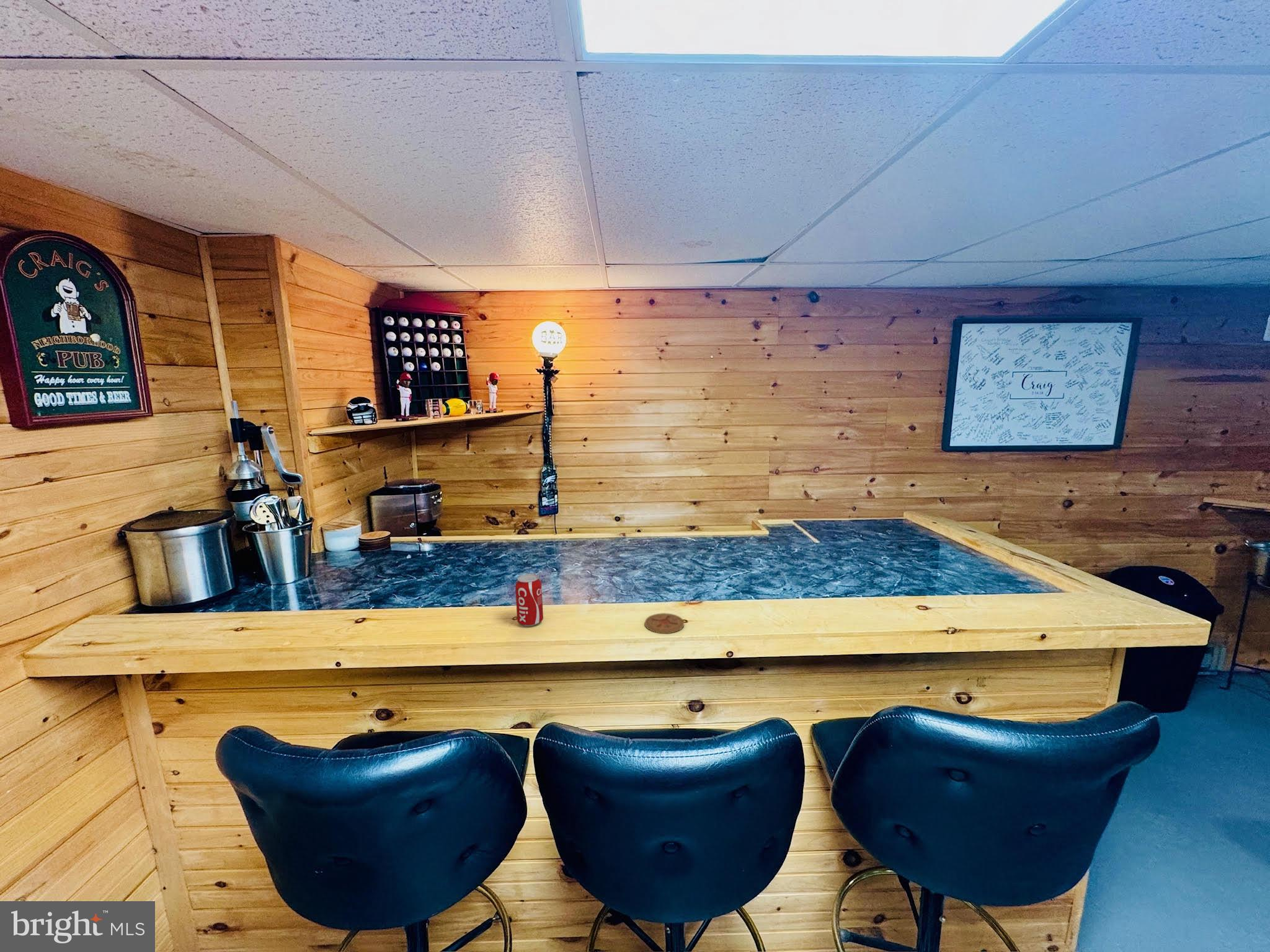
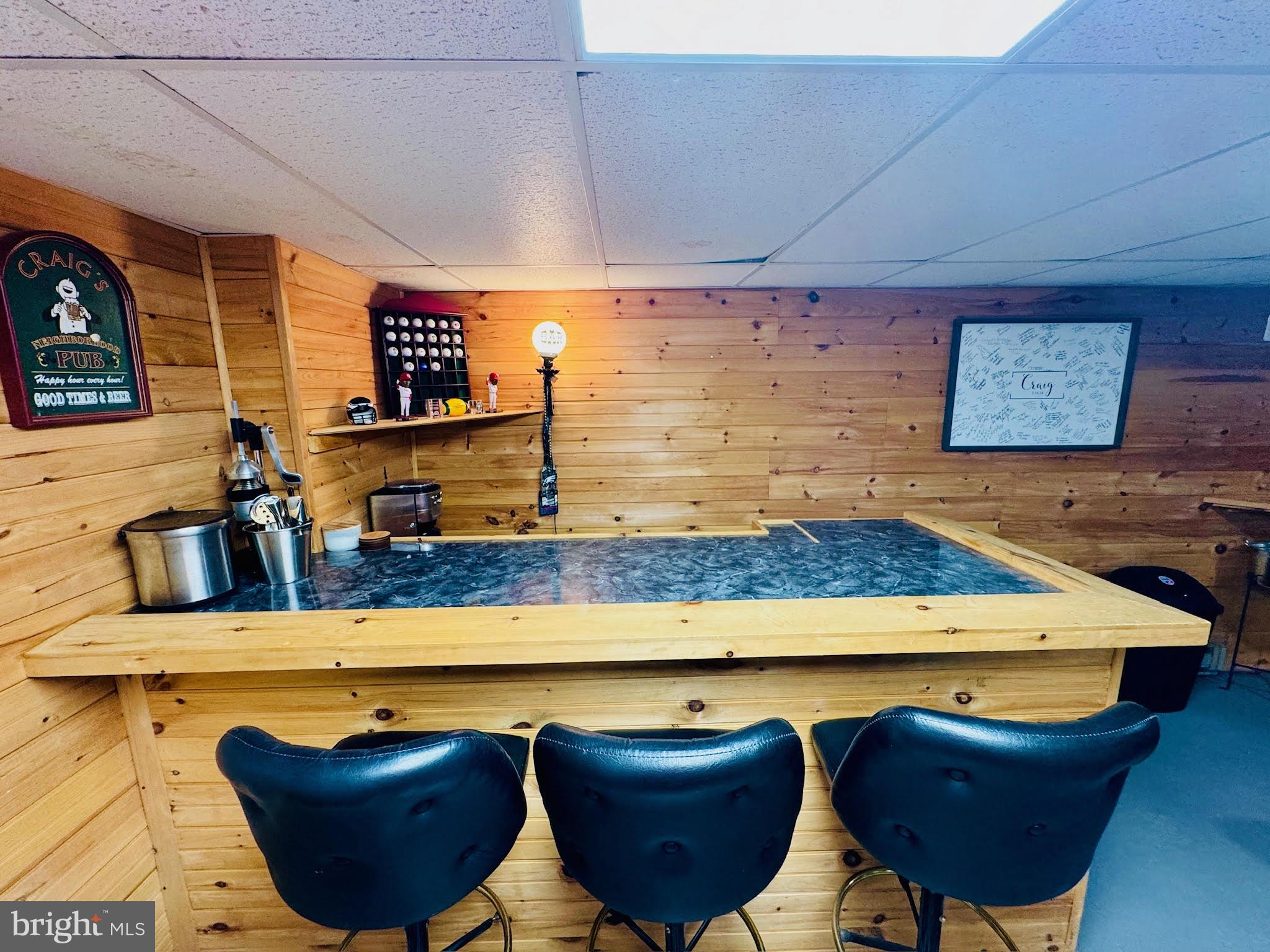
- beverage can [515,573,544,627]
- coaster [644,612,685,634]
